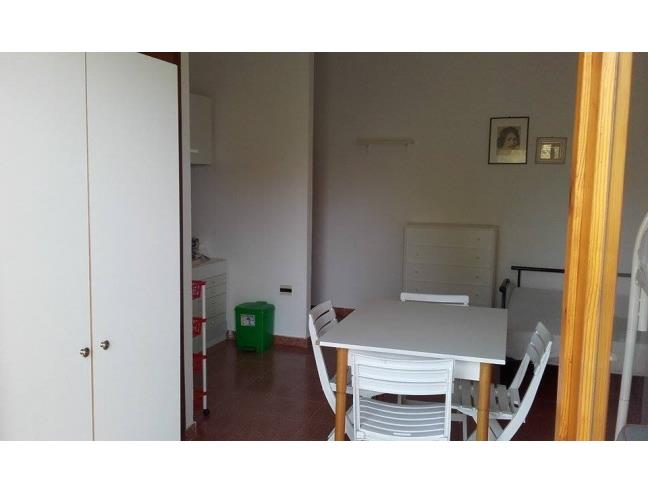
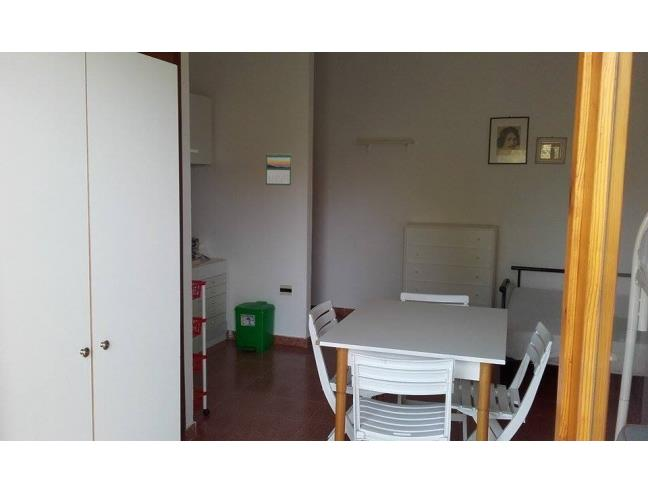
+ calendar [265,152,293,186]
